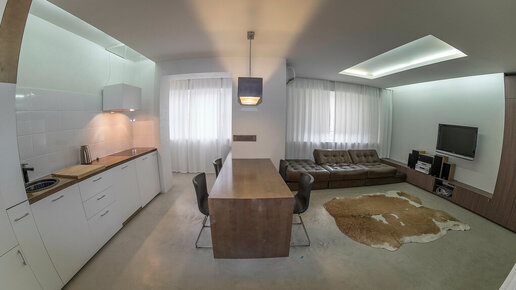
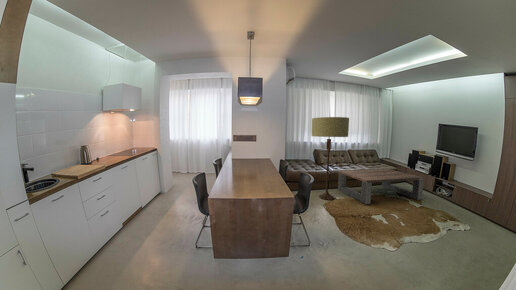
+ coffee table [337,168,425,205]
+ floor lamp [311,116,350,201]
